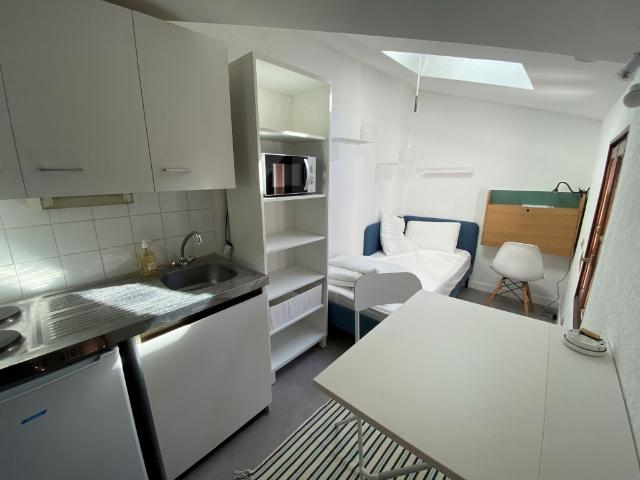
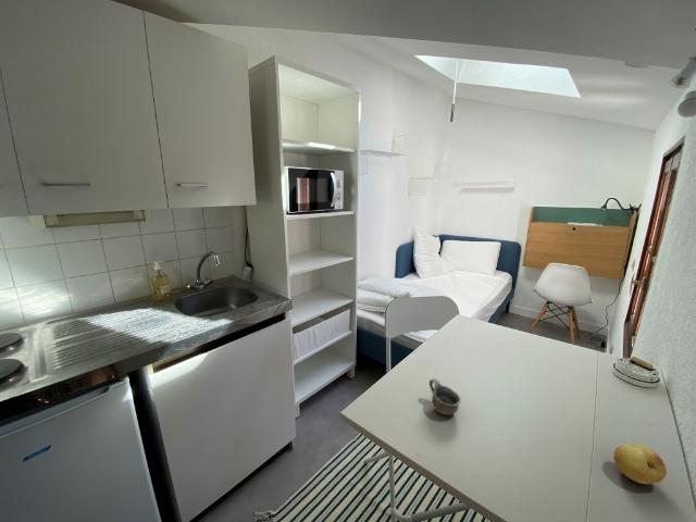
+ cup [428,377,462,417]
+ fruit [612,444,668,485]
